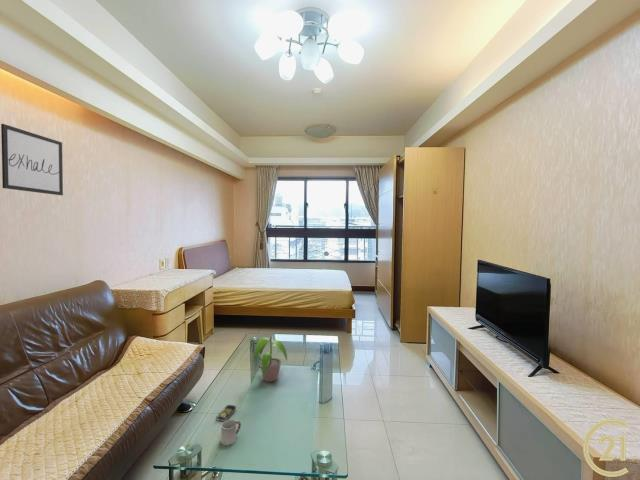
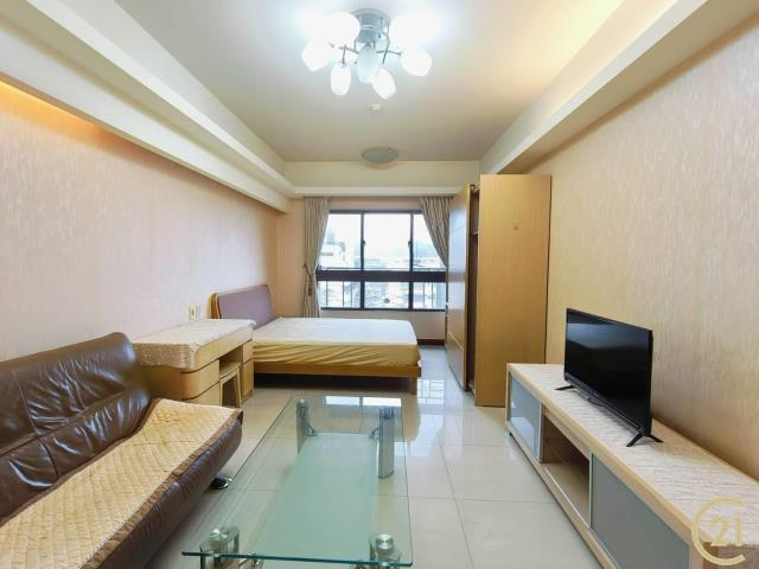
- potted plant [253,336,288,383]
- cup [220,419,242,446]
- wall art [0,123,64,196]
- remote control [215,404,237,422]
